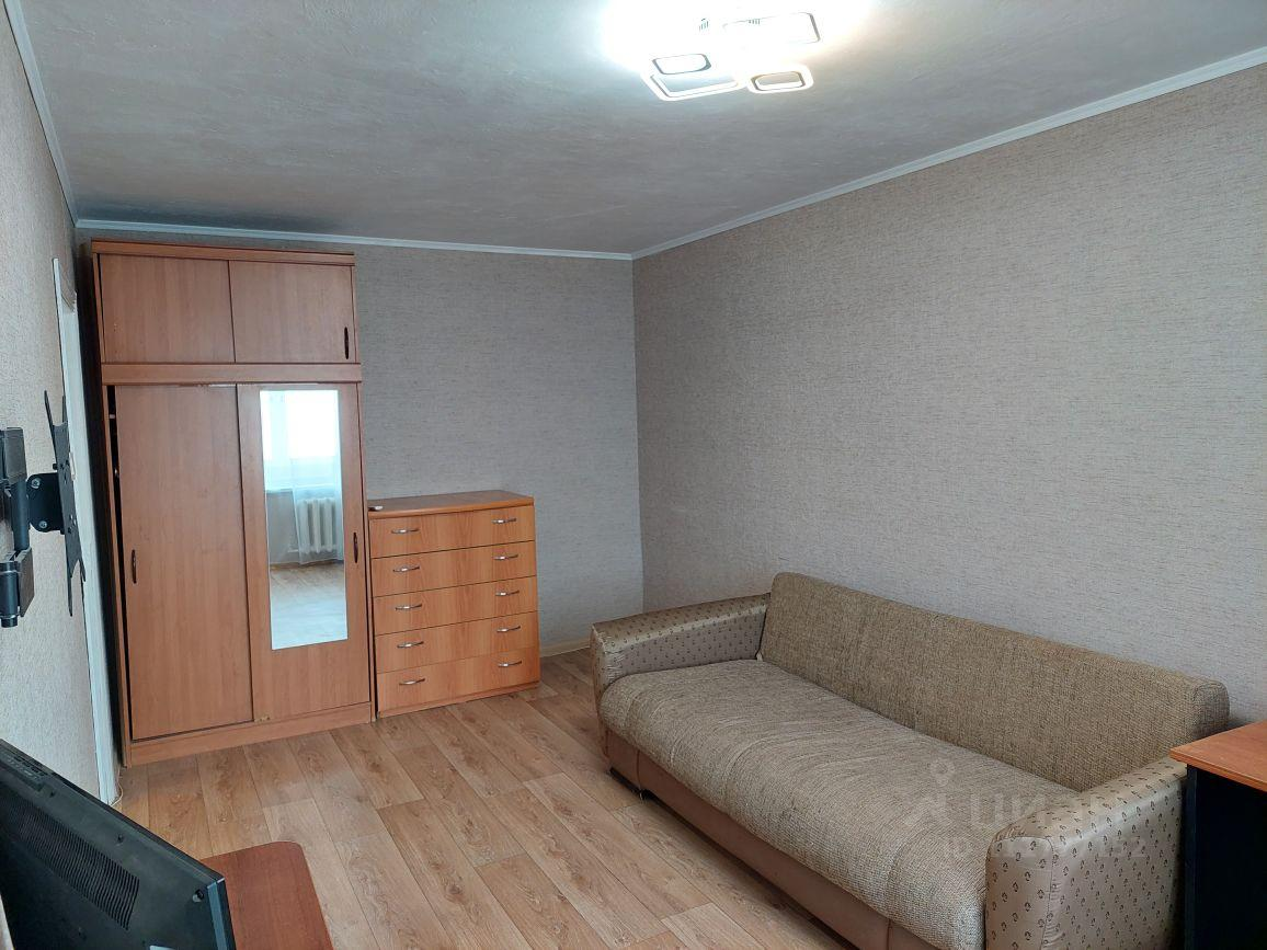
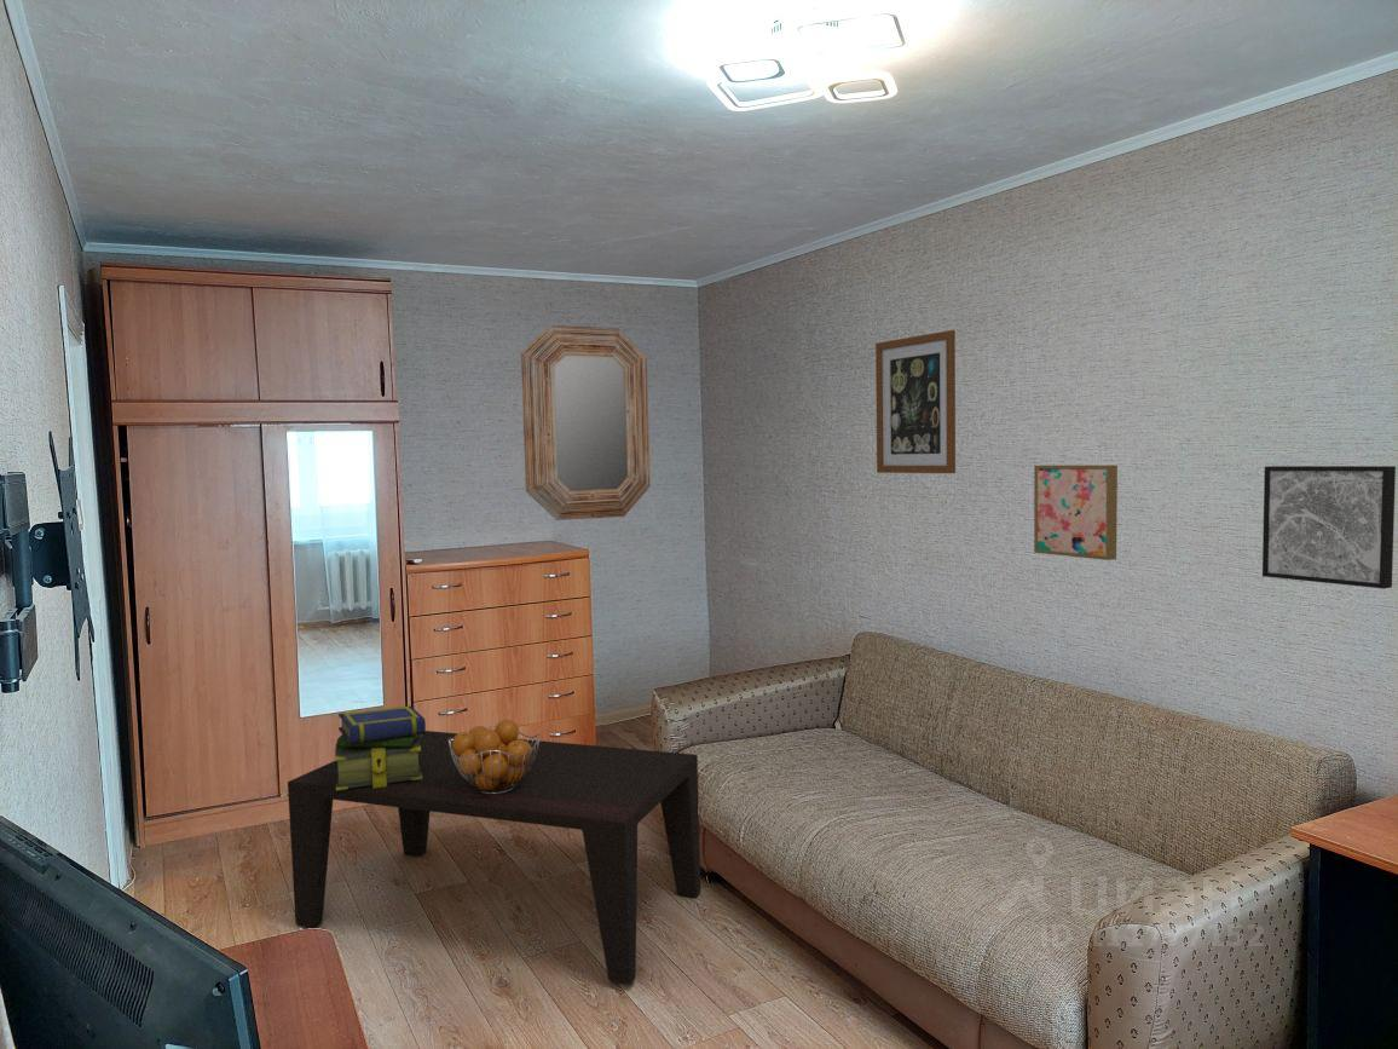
+ fruit basket [449,719,542,795]
+ home mirror [520,324,652,521]
+ wall art [1261,465,1397,589]
+ stack of books [334,704,427,790]
+ wall art [1033,465,1119,561]
+ wall art [874,329,957,474]
+ coffee table [287,730,701,986]
